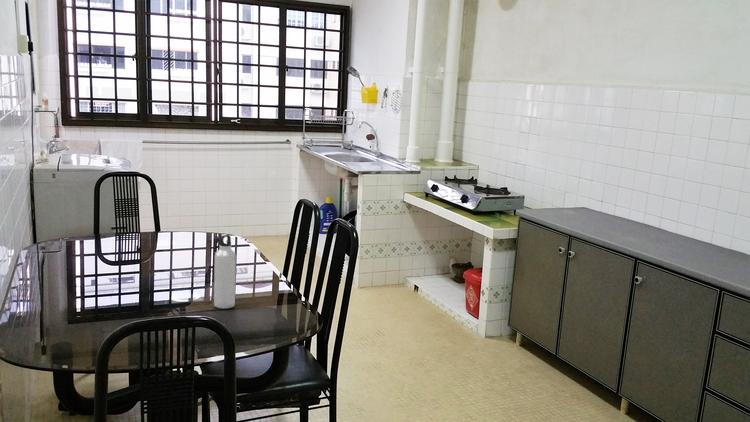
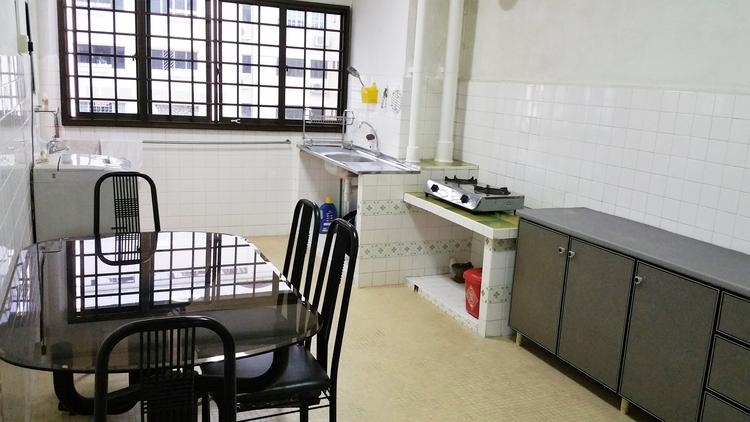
- water bottle [213,233,237,310]
